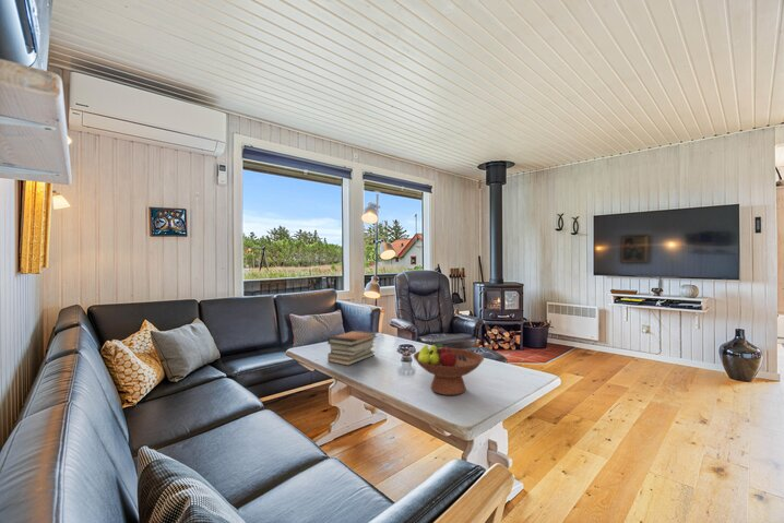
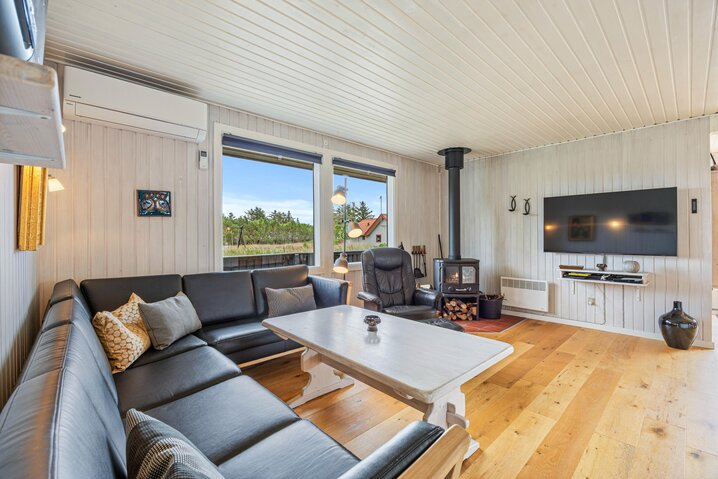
- book stack [326,330,379,367]
- fruit bowl [413,343,485,396]
